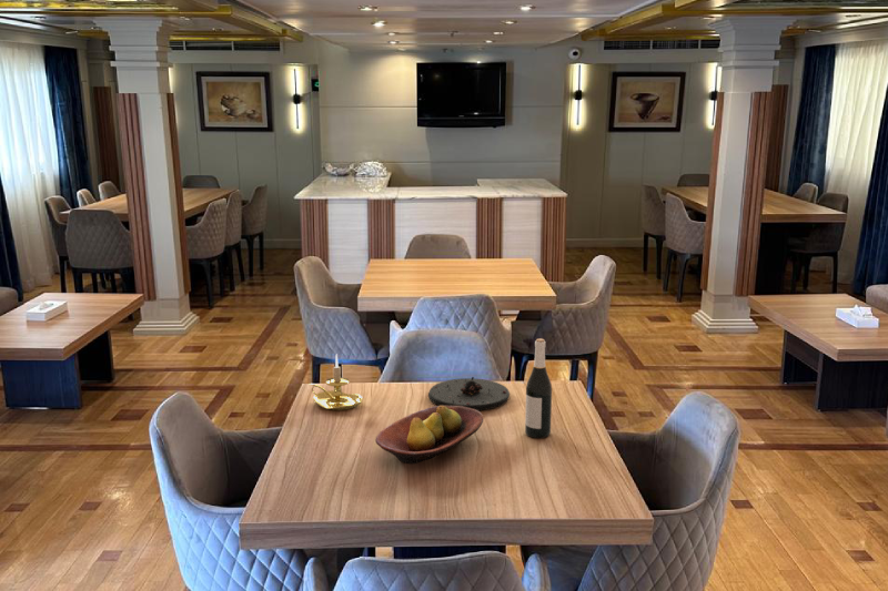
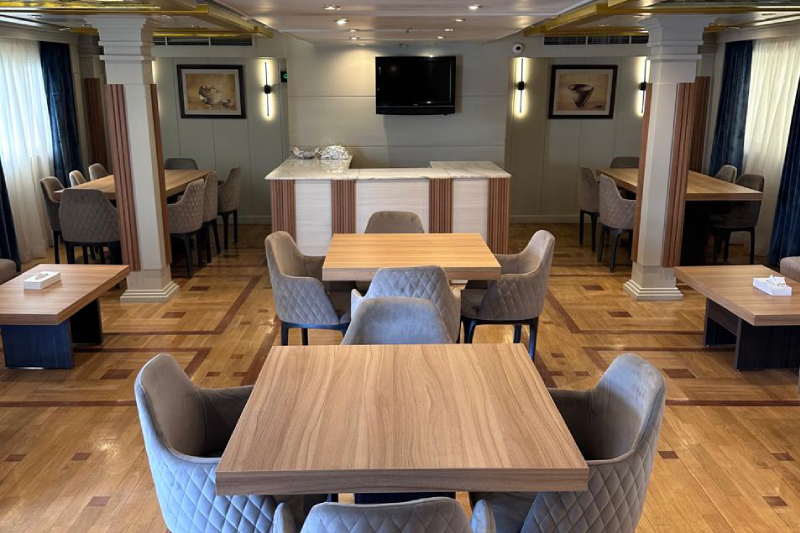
- candle holder [307,354,363,411]
- plate [427,376,511,411]
- fruit bowl [374,405,484,465]
- wine bottle [524,337,553,439]
